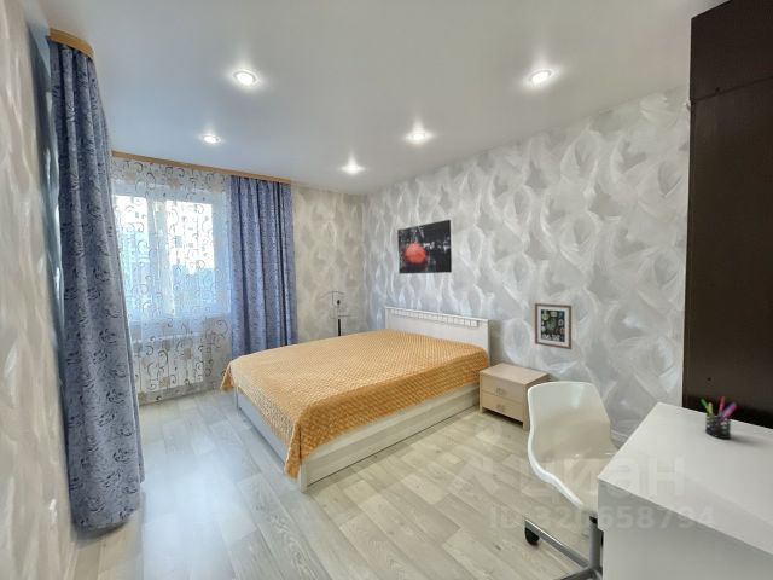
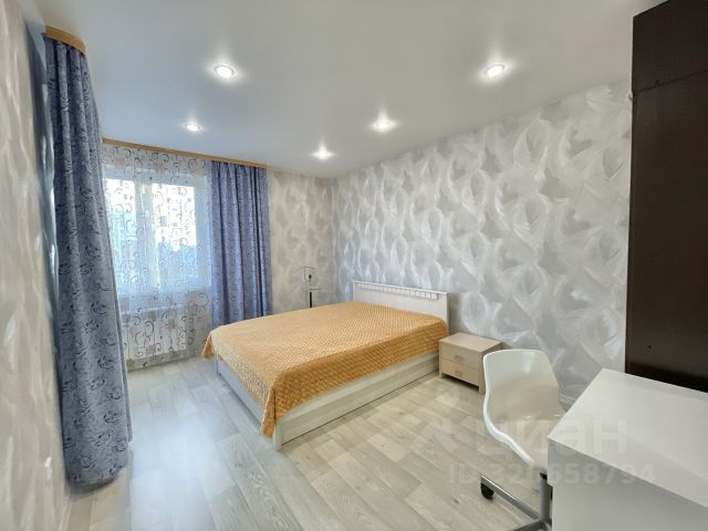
- wall art [534,302,573,350]
- wall art [396,219,453,276]
- pen holder [701,395,738,440]
